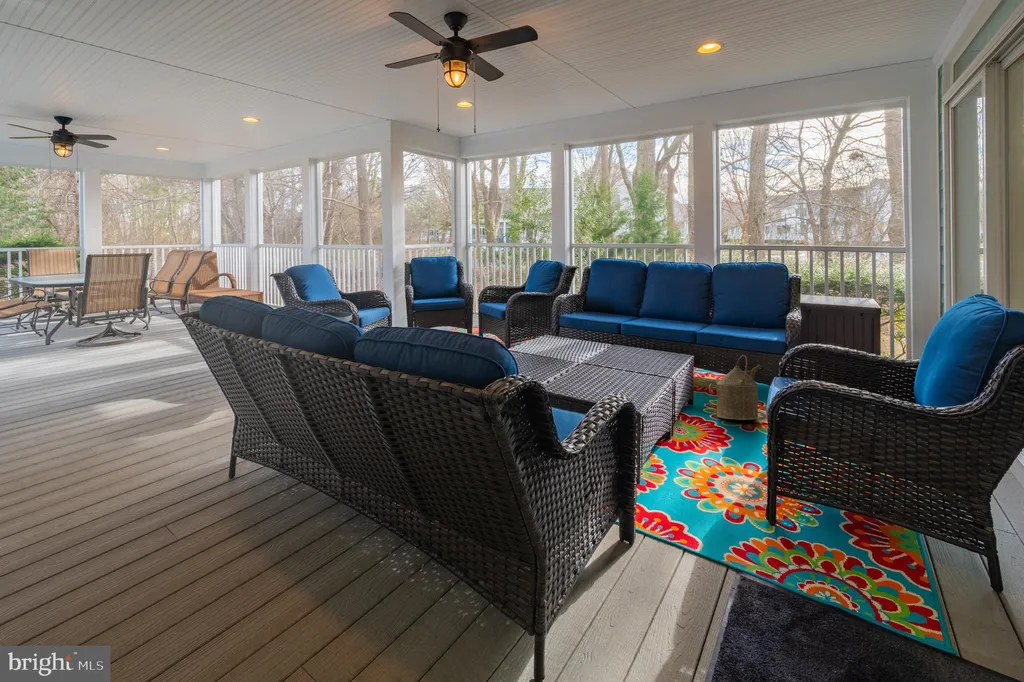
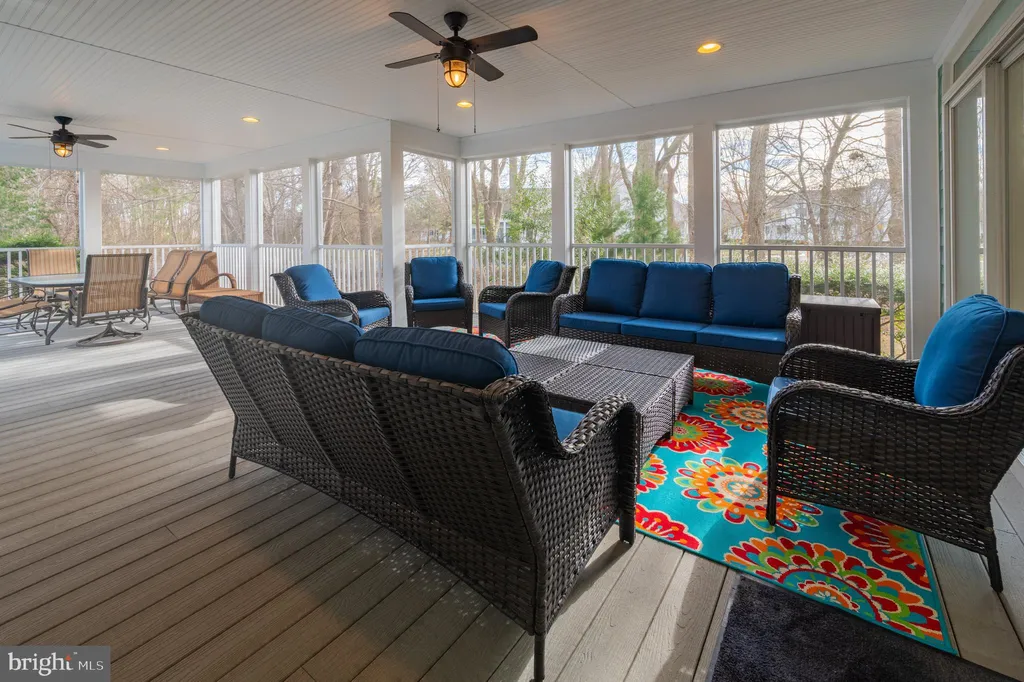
- watering can [708,354,762,421]
